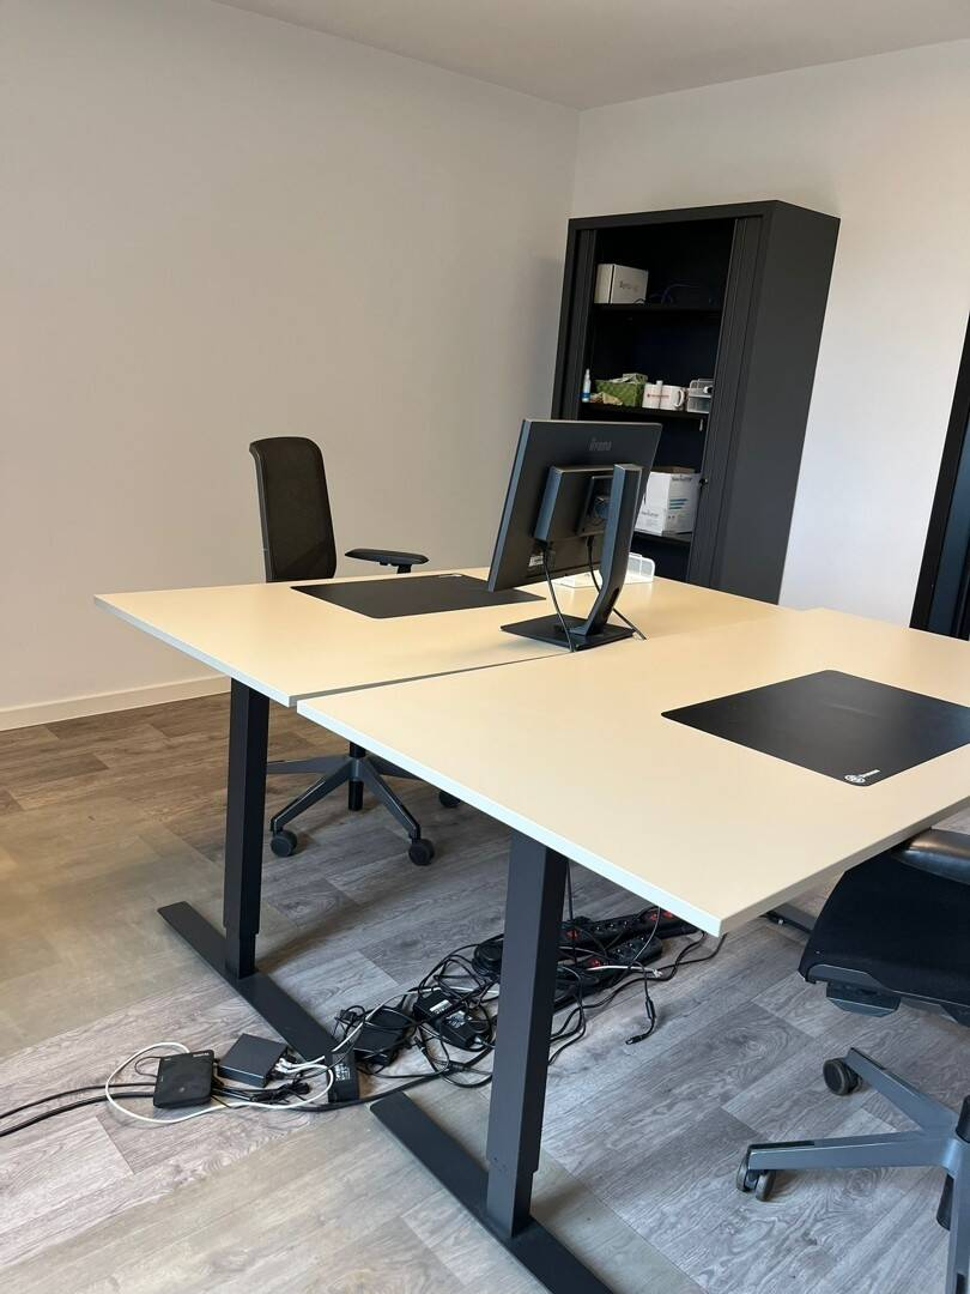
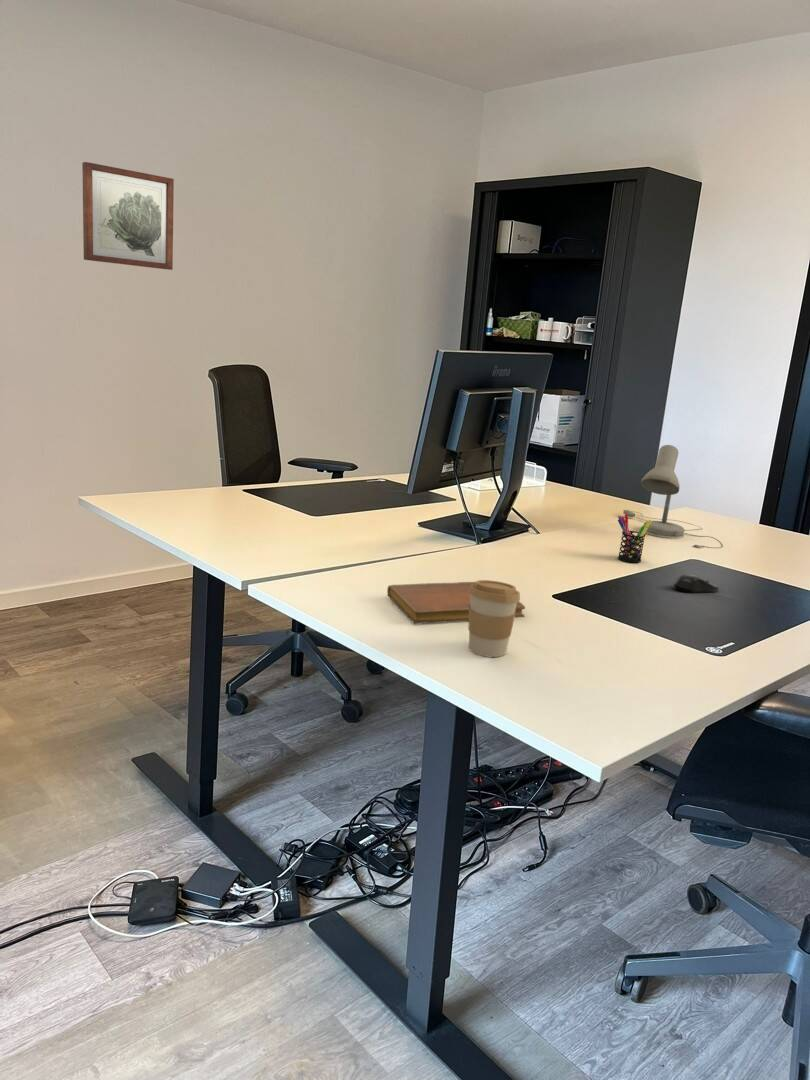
+ coffee cup [467,579,521,658]
+ desk lamp [622,444,724,549]
+ notebook [386,581,526,625]
+ pen holder [617,514,653,564]
+ computer mouse [672,574,720,594]
+ wall art [81,161,175,271]
